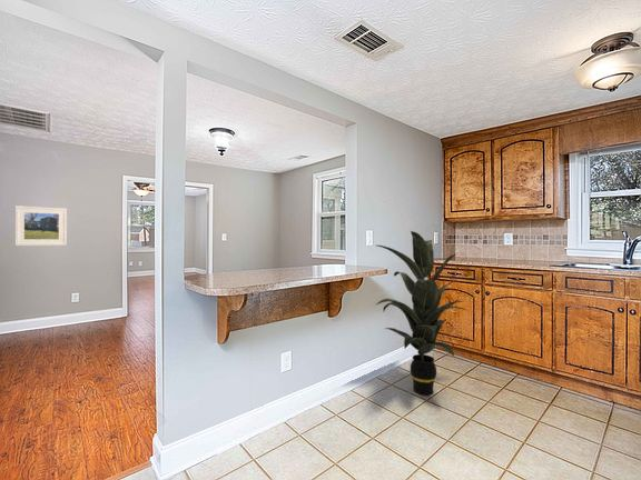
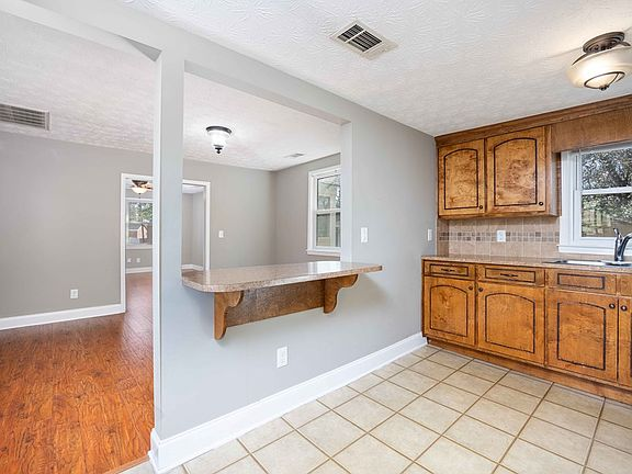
- indoor plant [374,230,470,396]
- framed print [14,204,68,247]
